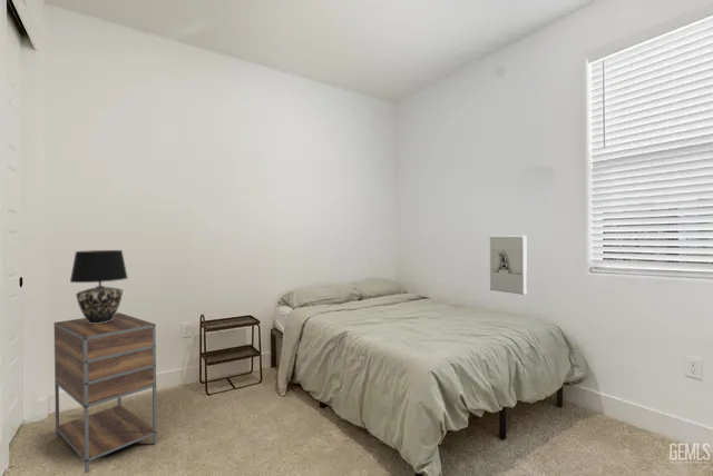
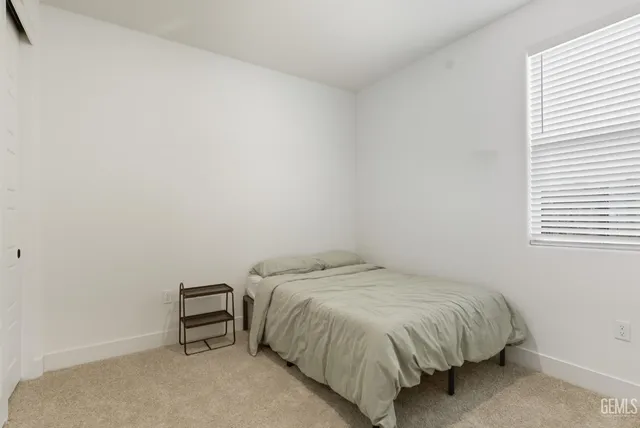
- nightstand [53,311,158,474]
- table lamp [69,249,129,324]
- wall sculpture [489,235,528,296]
